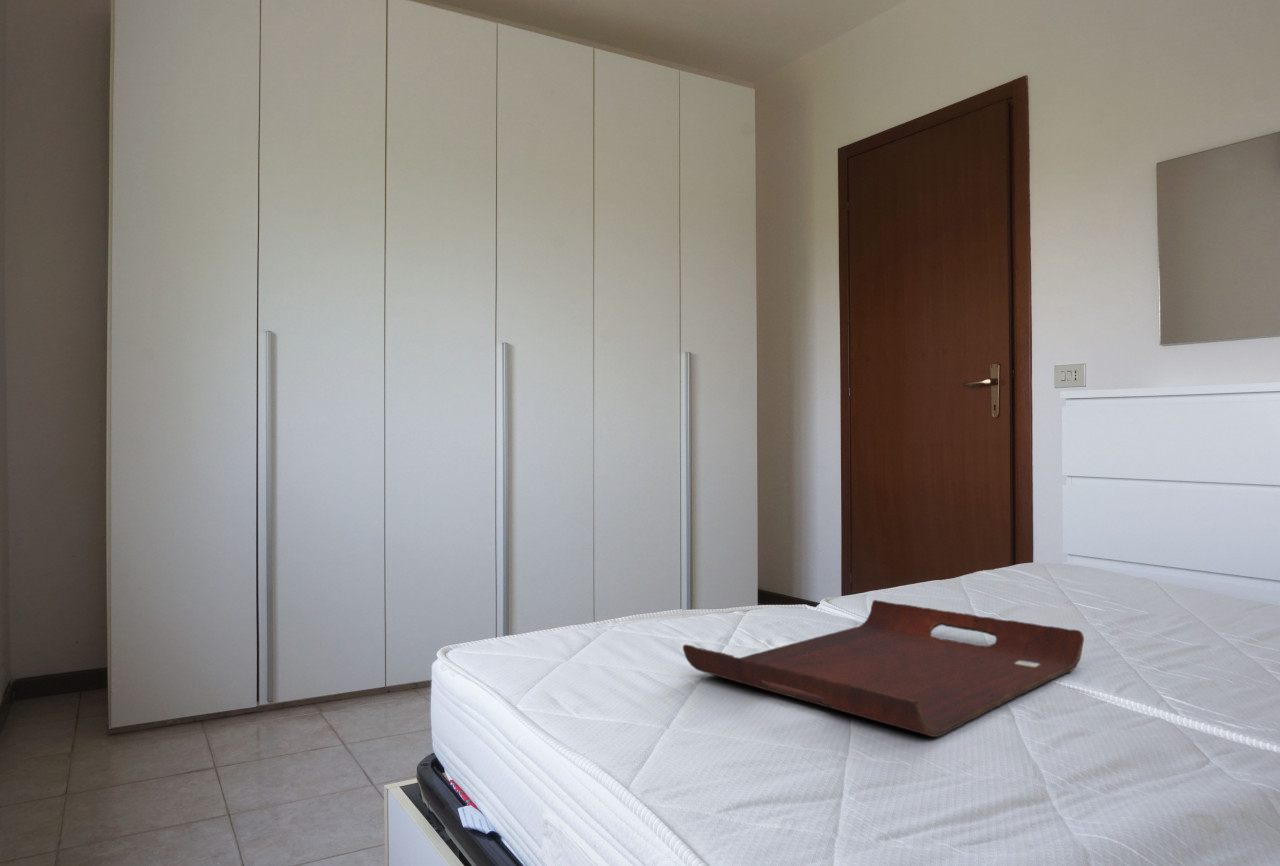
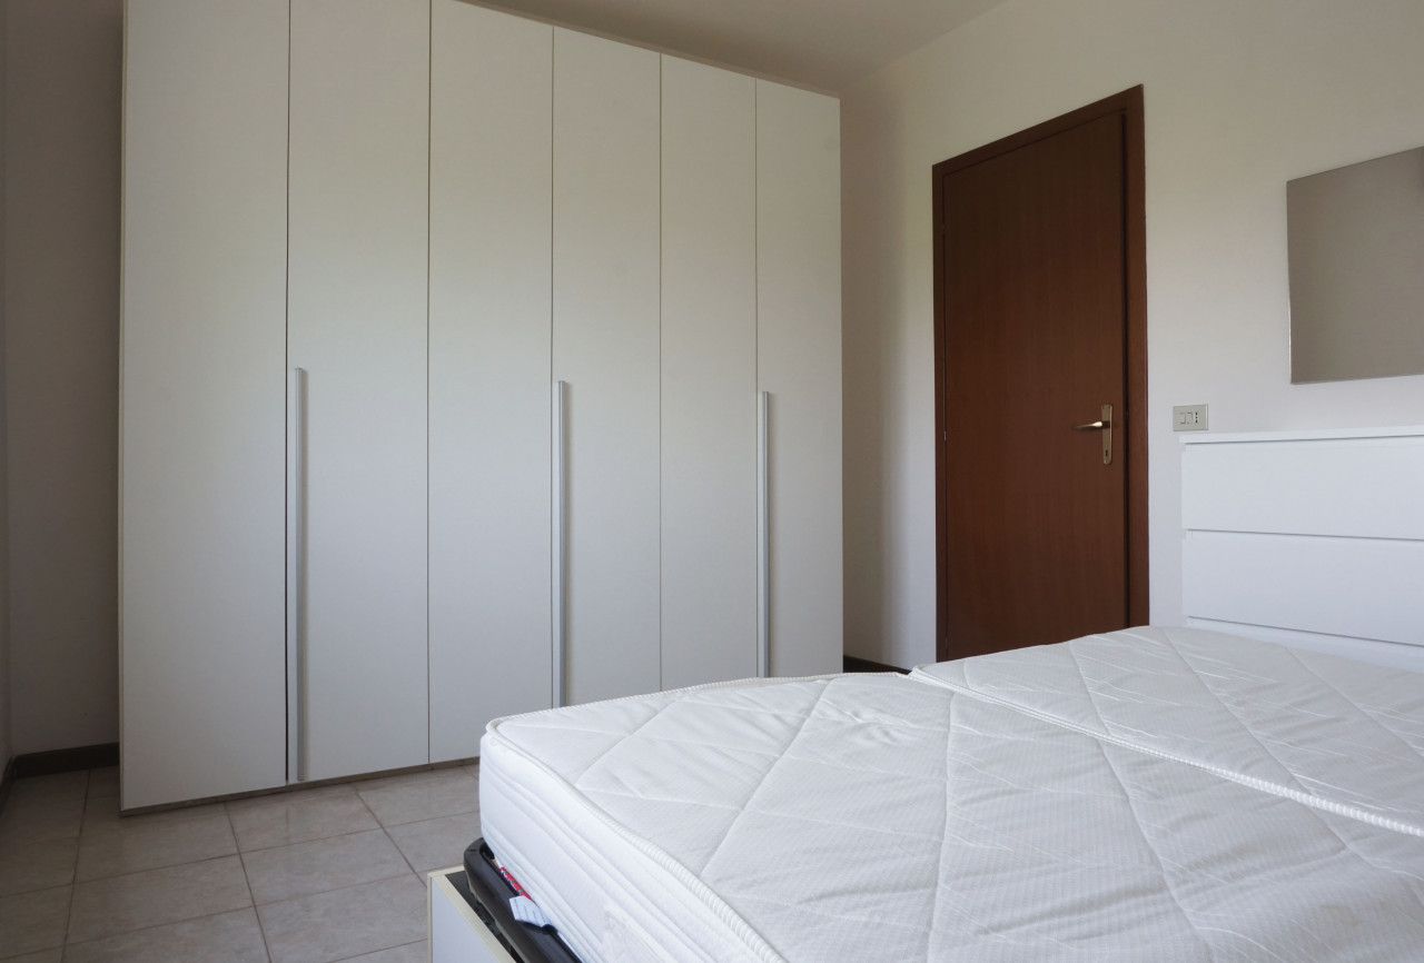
- serving tray [682,599,1085,738]
